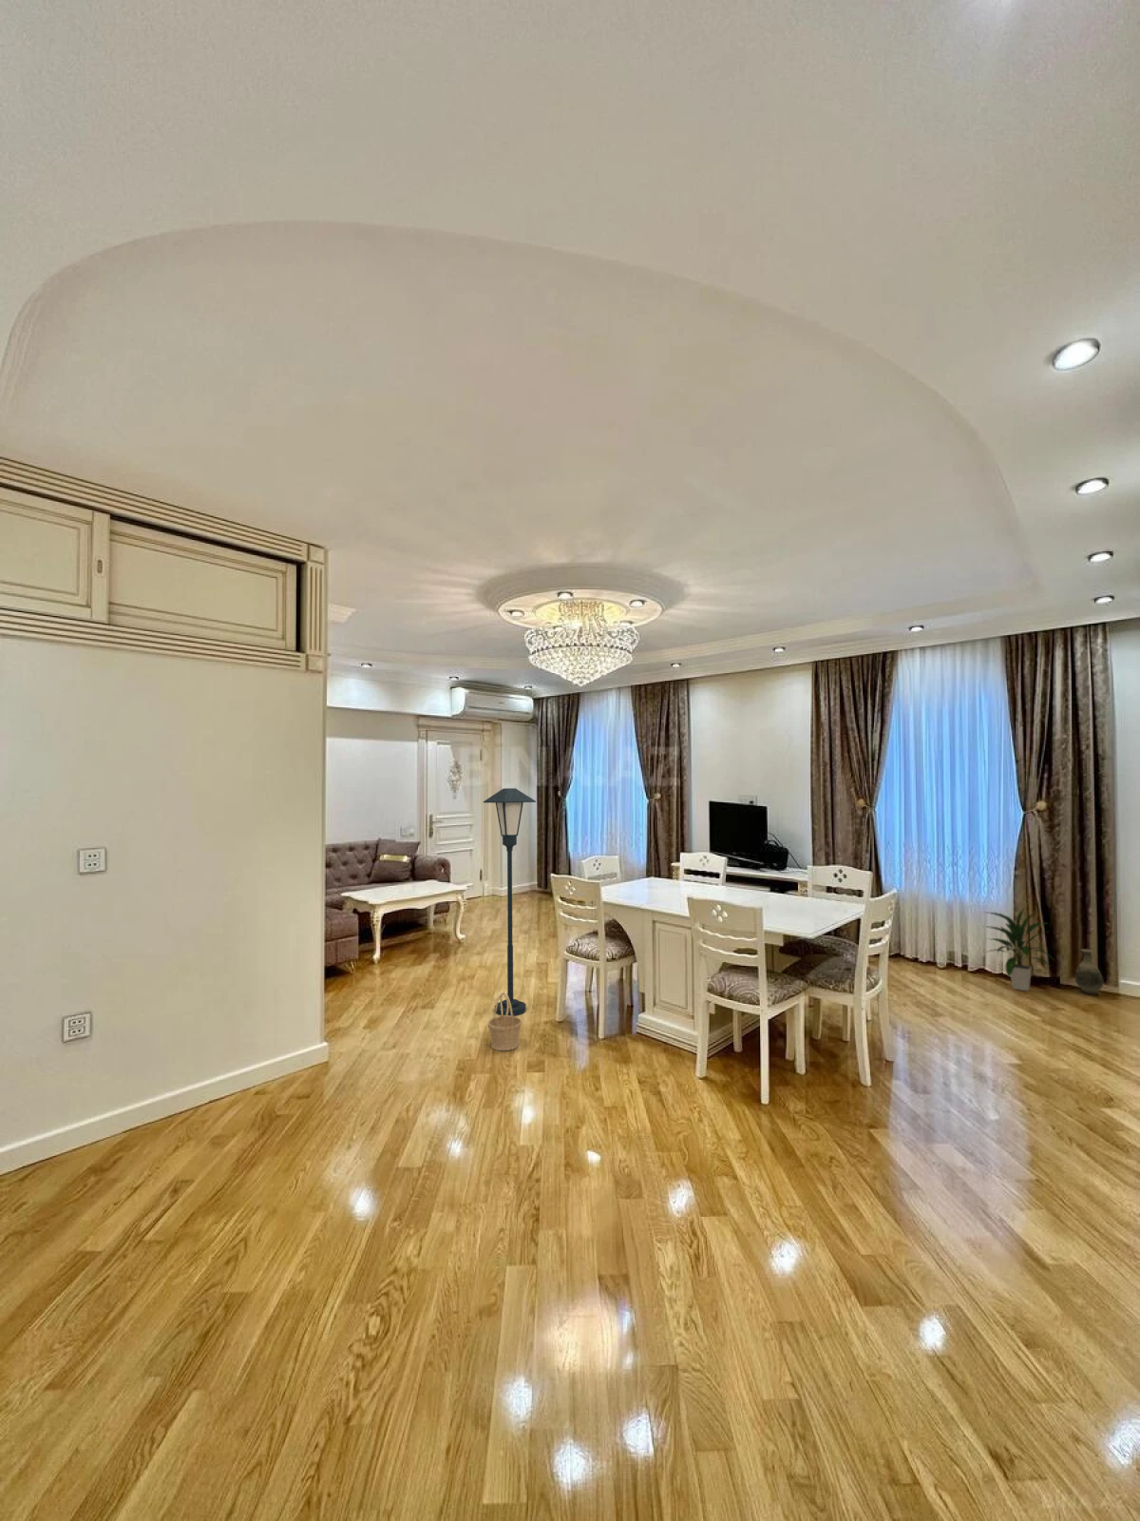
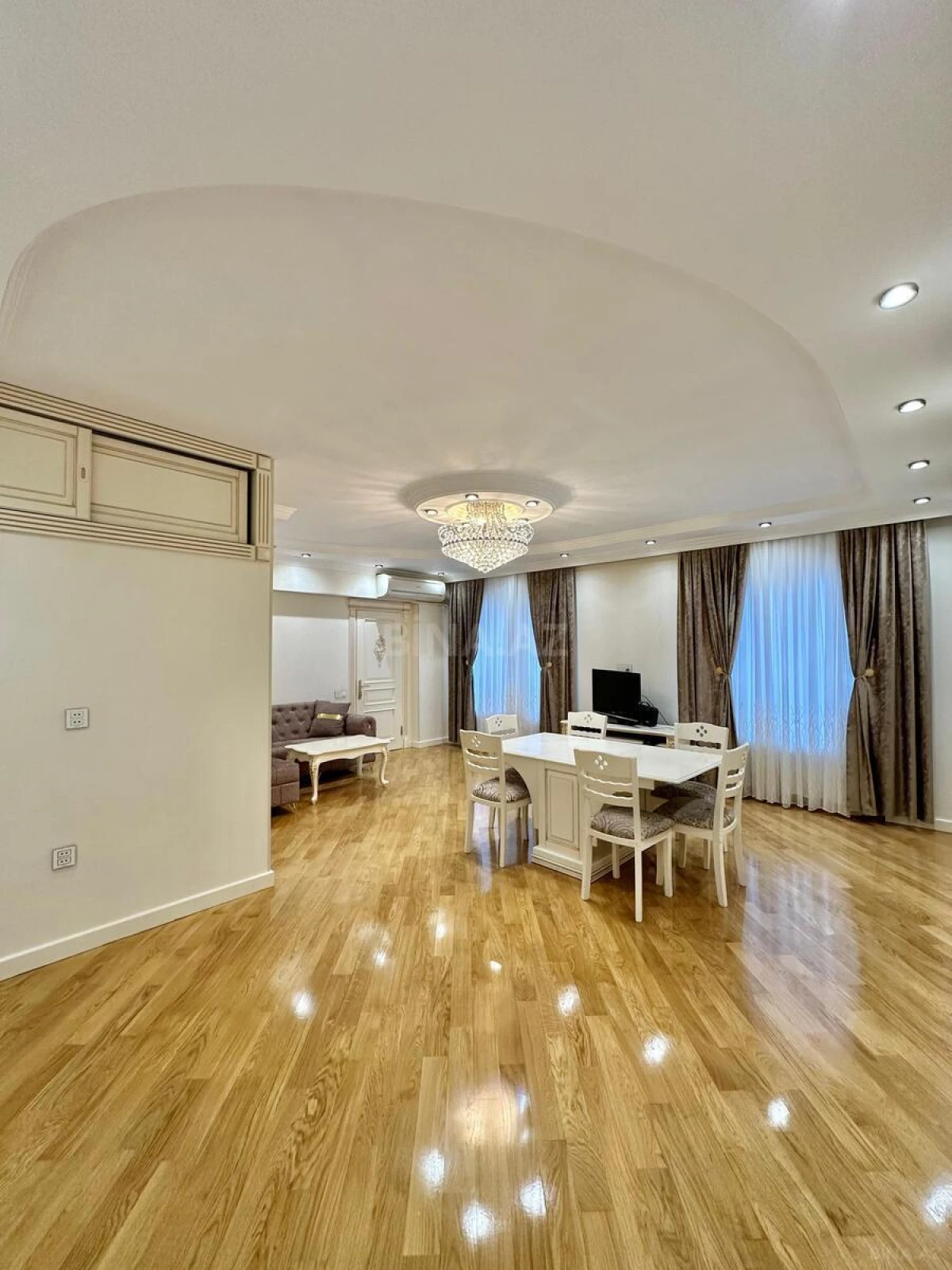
- floor lamp [483,787,536,1017]
- indoor plant [981,905,1056,993]
- vase [1073,949,1105,995]
- basket [486,992,523,1052]
